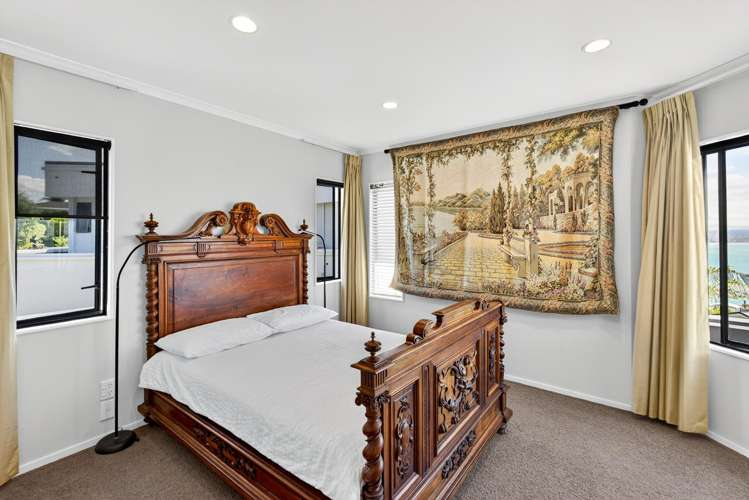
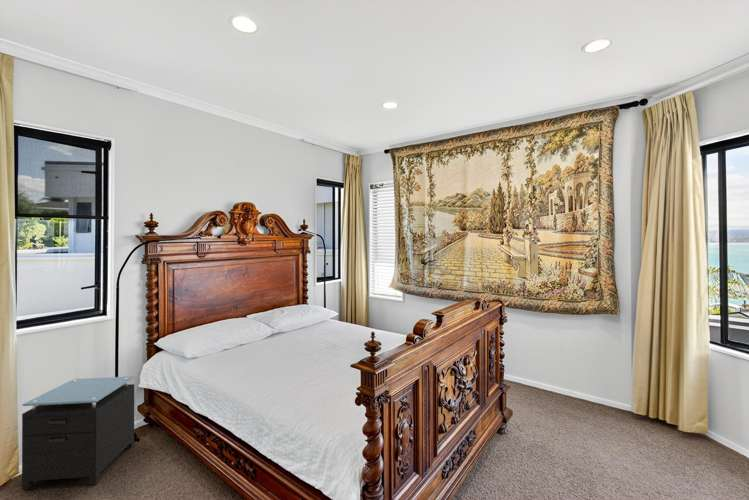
+ nightstand [21,376,135,491]
